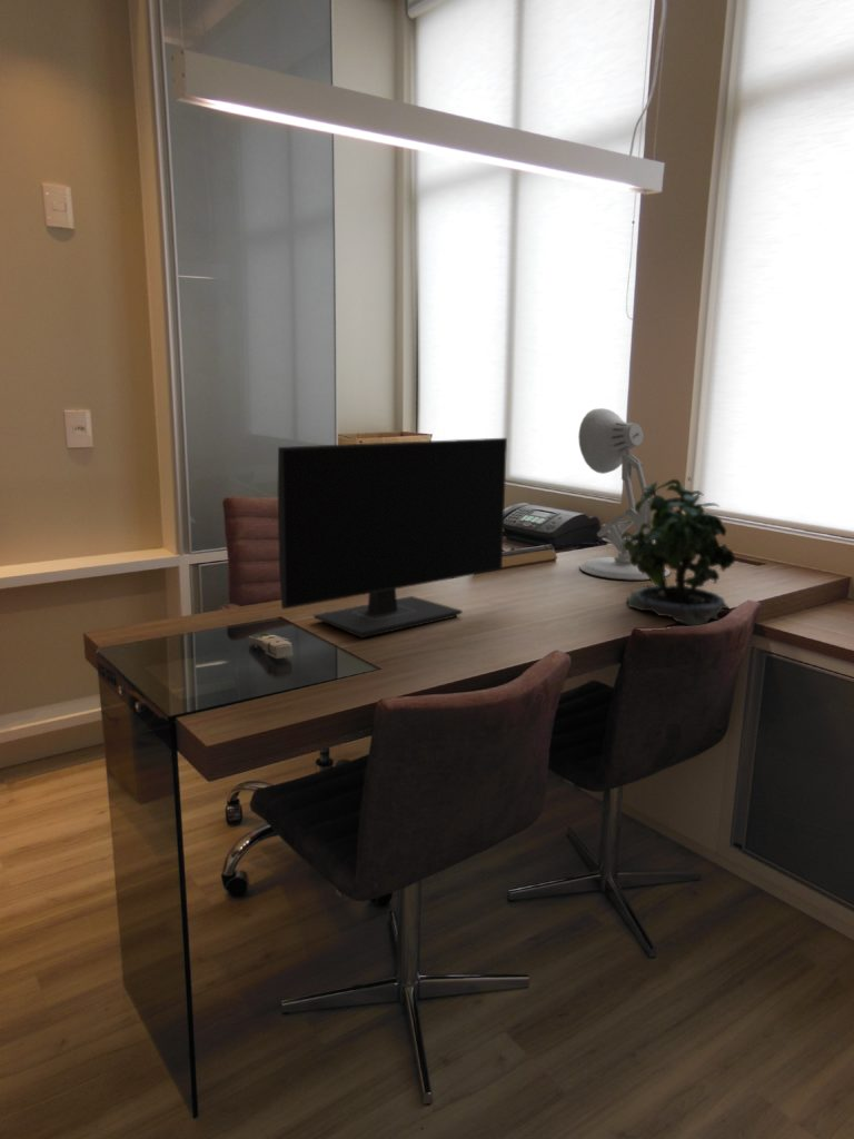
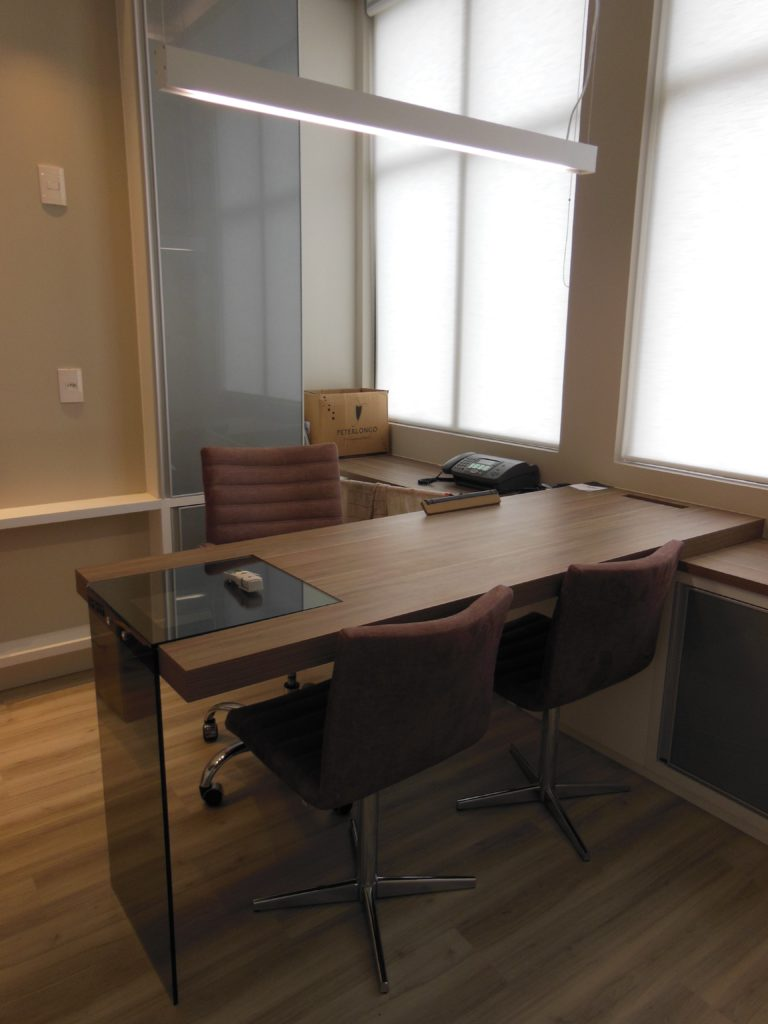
- potted plant [622,476,736,627]
- monitor [277,437,508,640]
- desk lamp [577,407,672,582]
